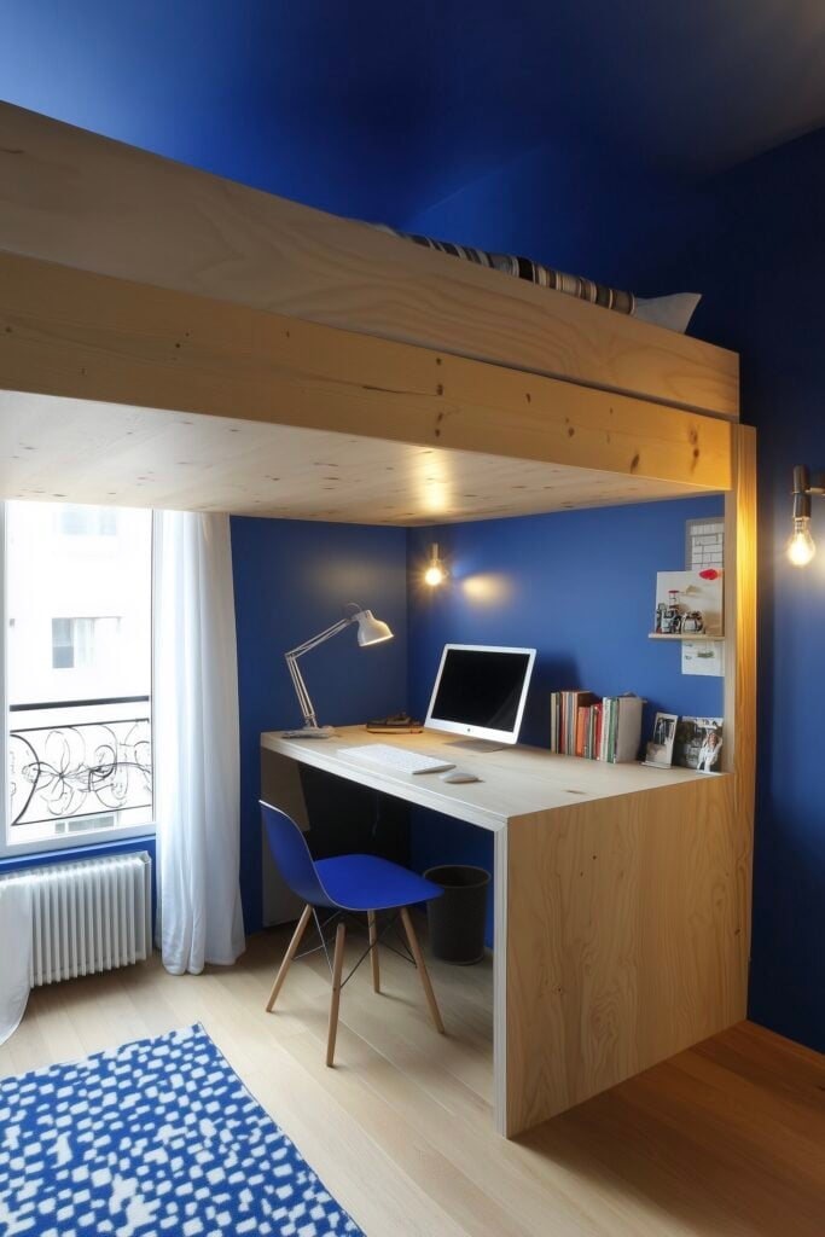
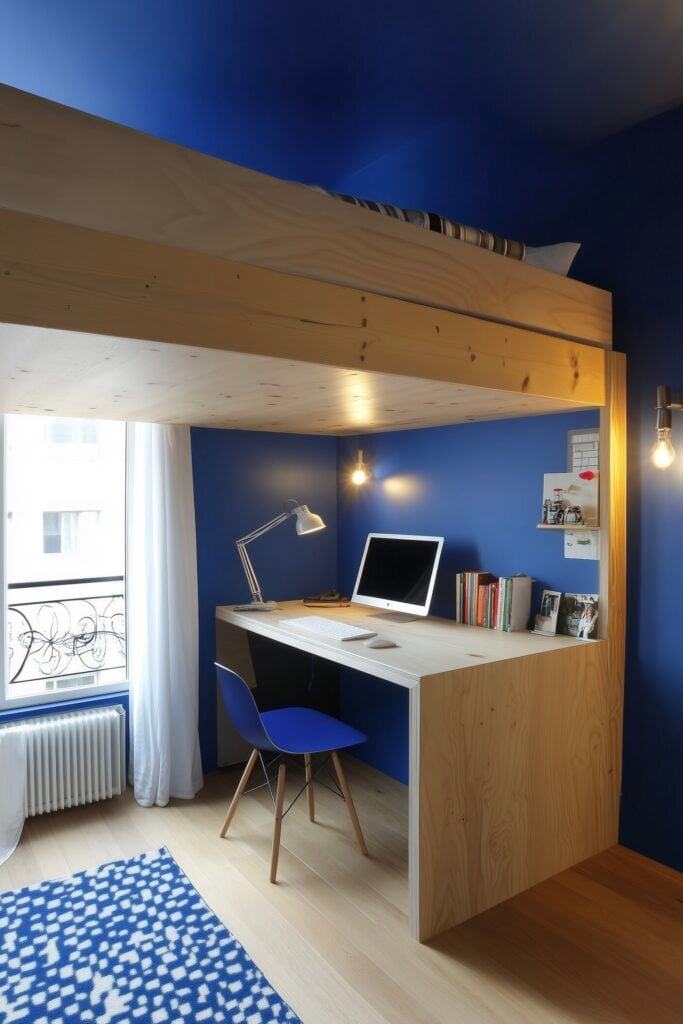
- wastebasket [422,864,493,966]
